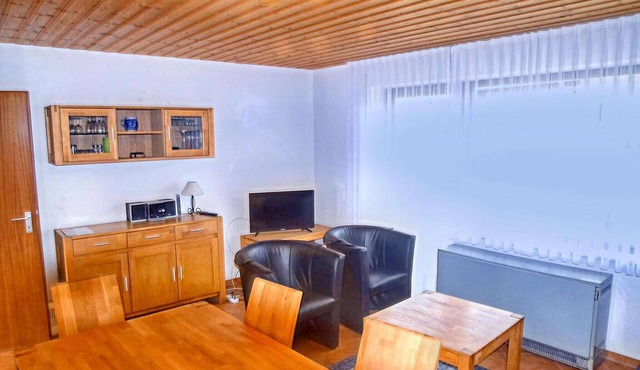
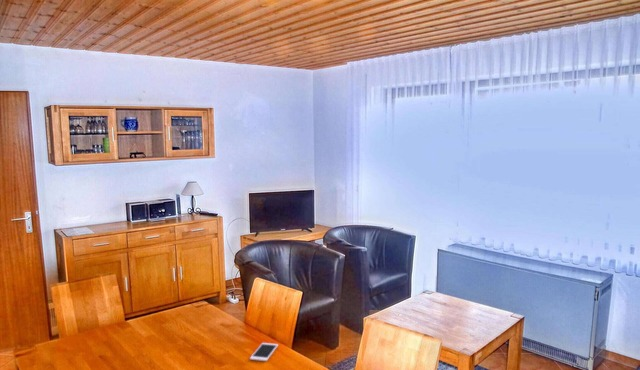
+ cell phone [249,342,279,362]
